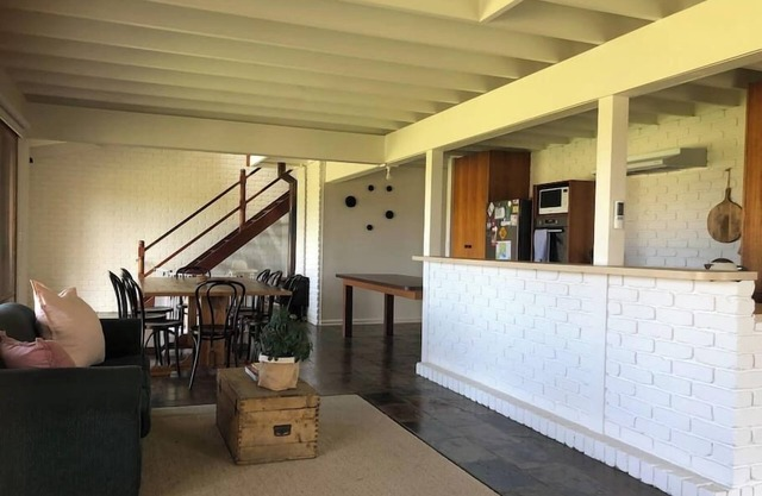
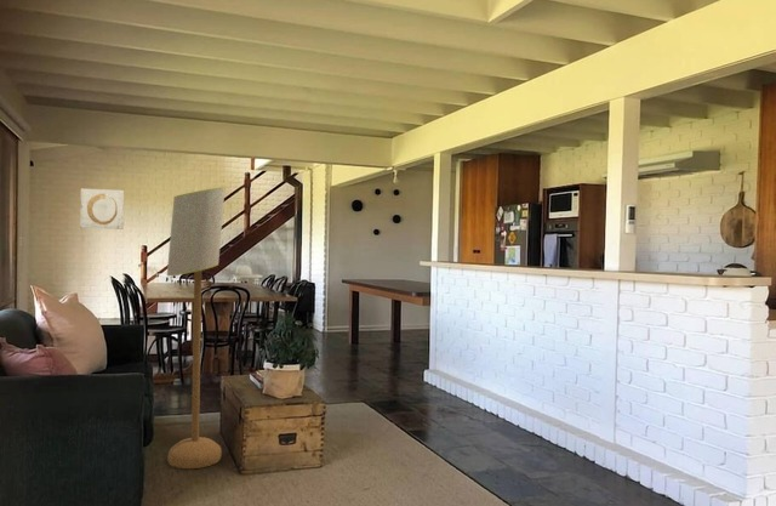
+ floor lamp [166,186,227,470]
+ wall art [79,187,125,231]
